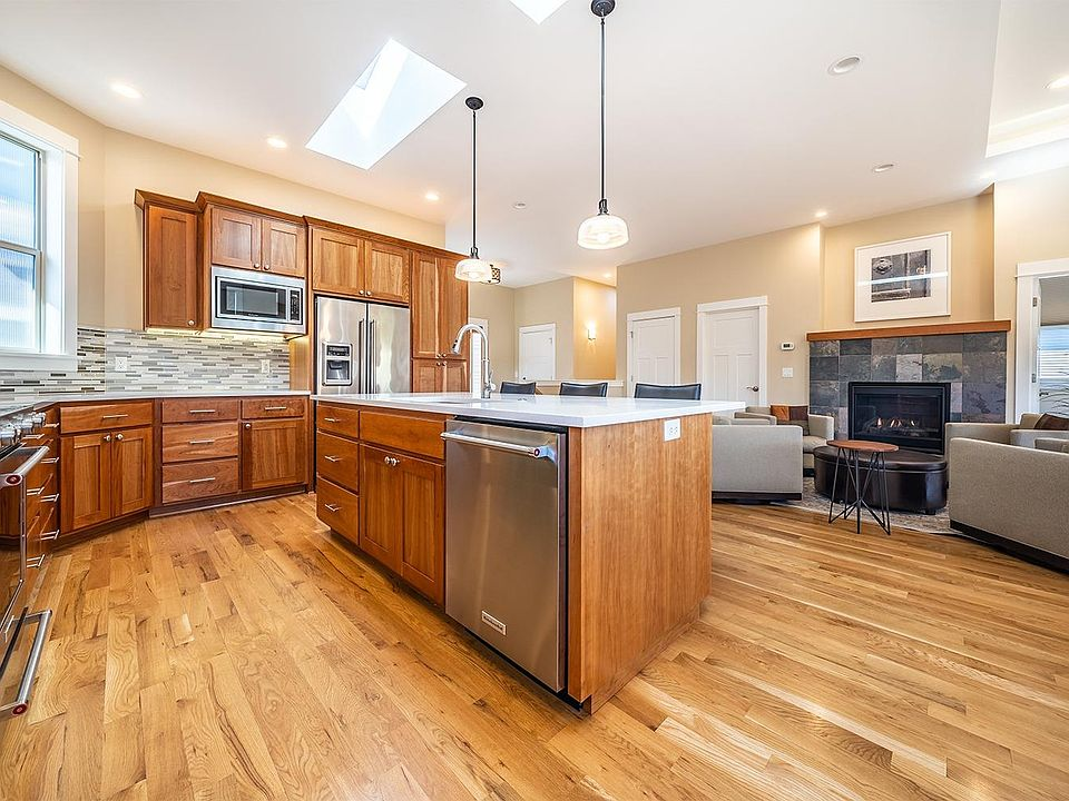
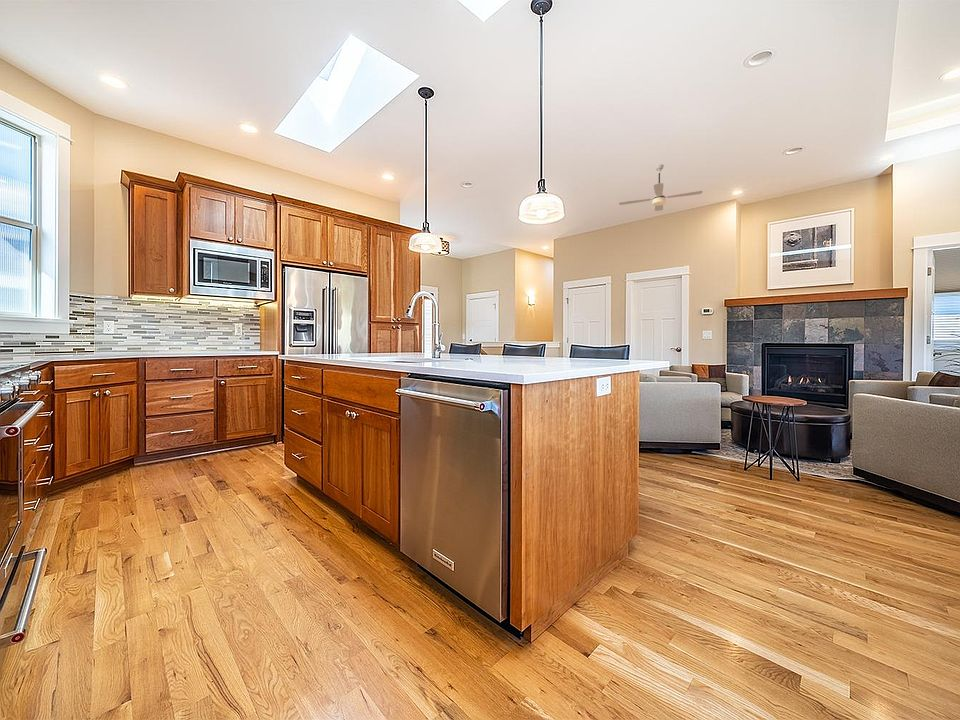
+ ceiling fan [618,163,703,212]
